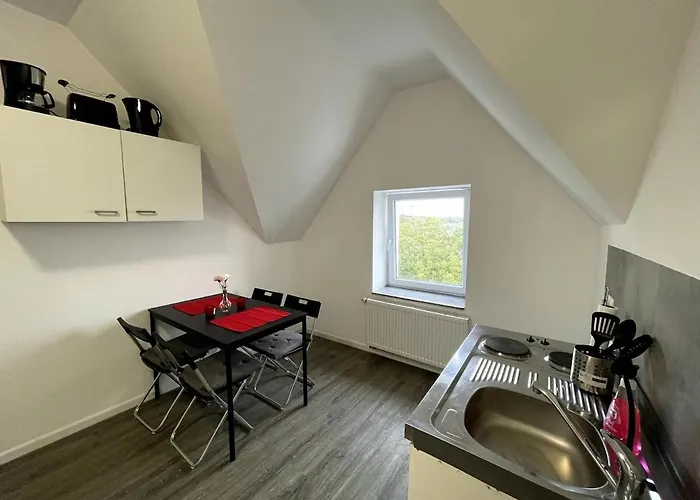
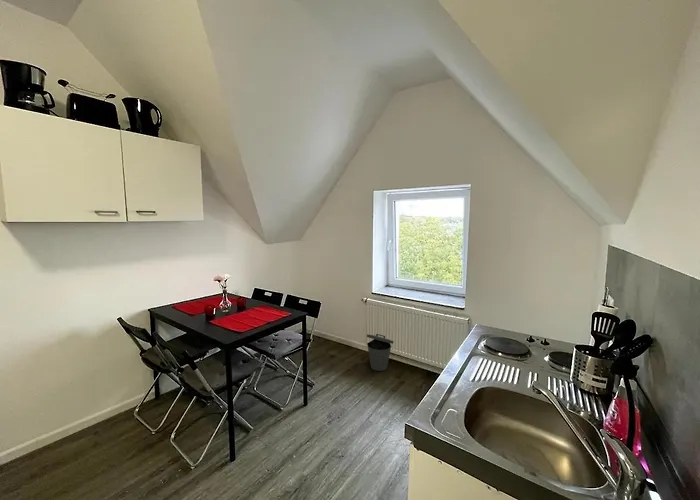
+ trash can [366,333,395,372]
